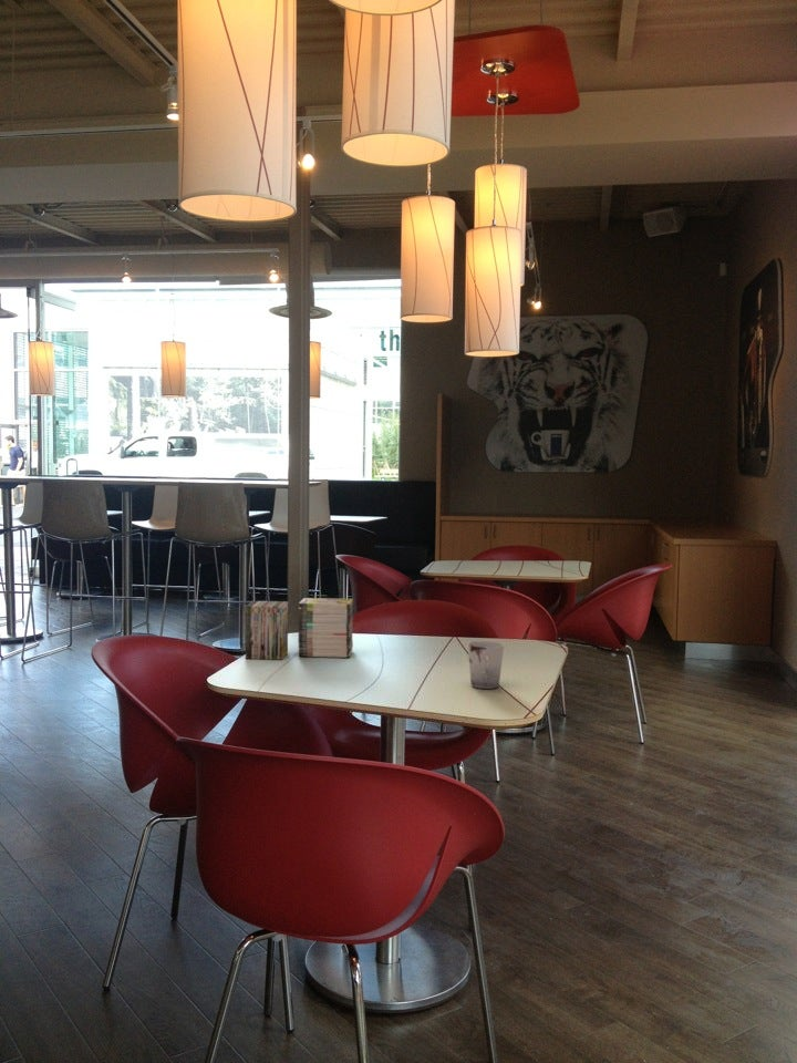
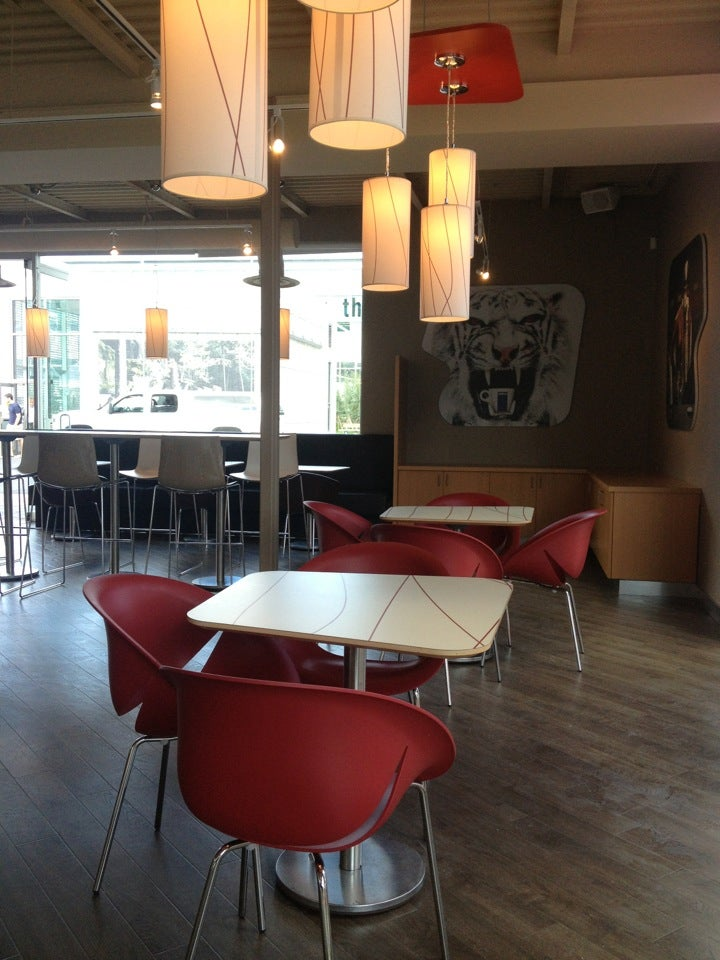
- cup [466,640,505,690]
- magazine [245,597,354,661]
